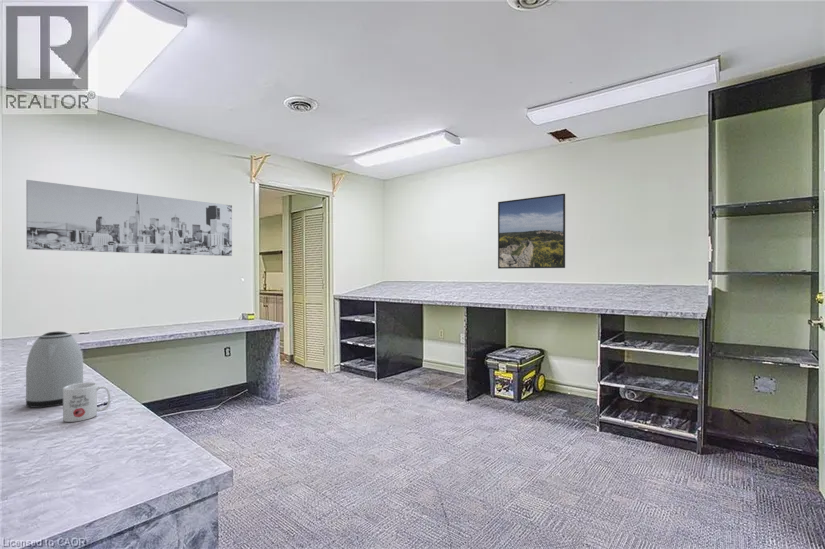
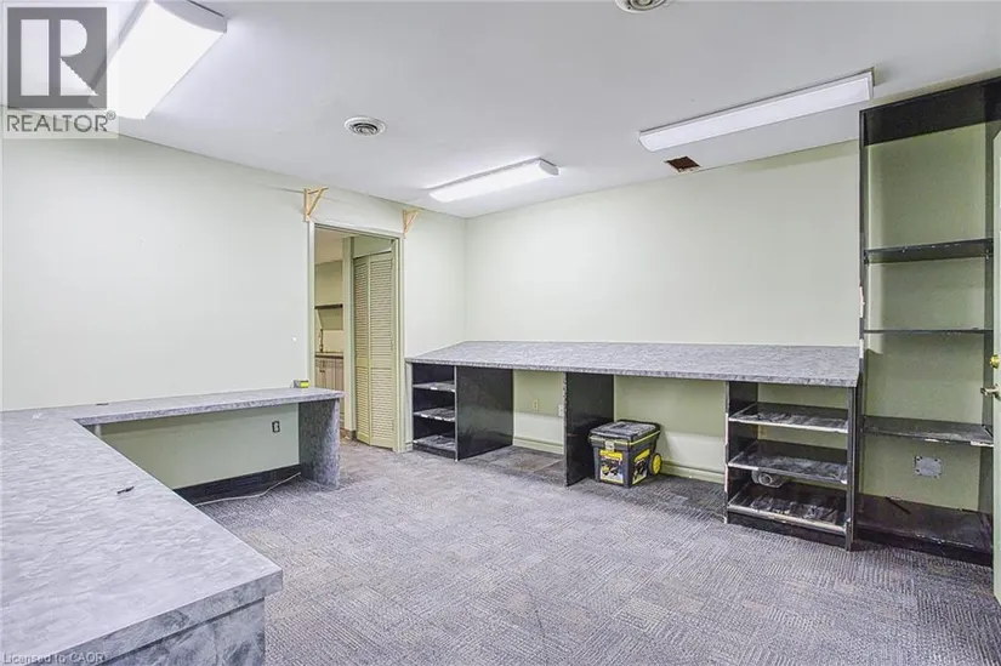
- wall art [25,179,233,257]
- kettle [24,331,84,409]
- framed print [497,193,566,270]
- mug [62,382,112,423]
